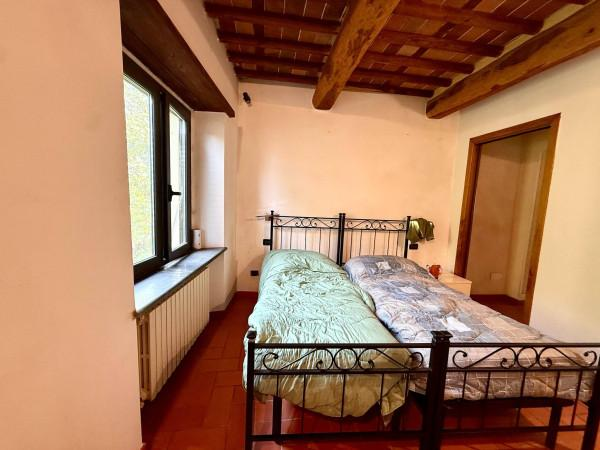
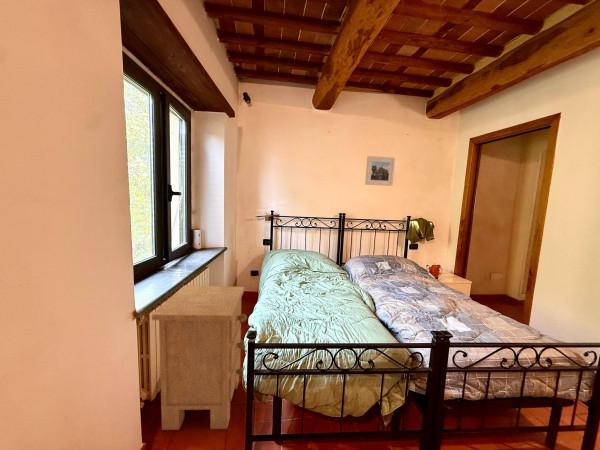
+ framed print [364,155,396,187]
+ nightstand [151,285,248,431]
